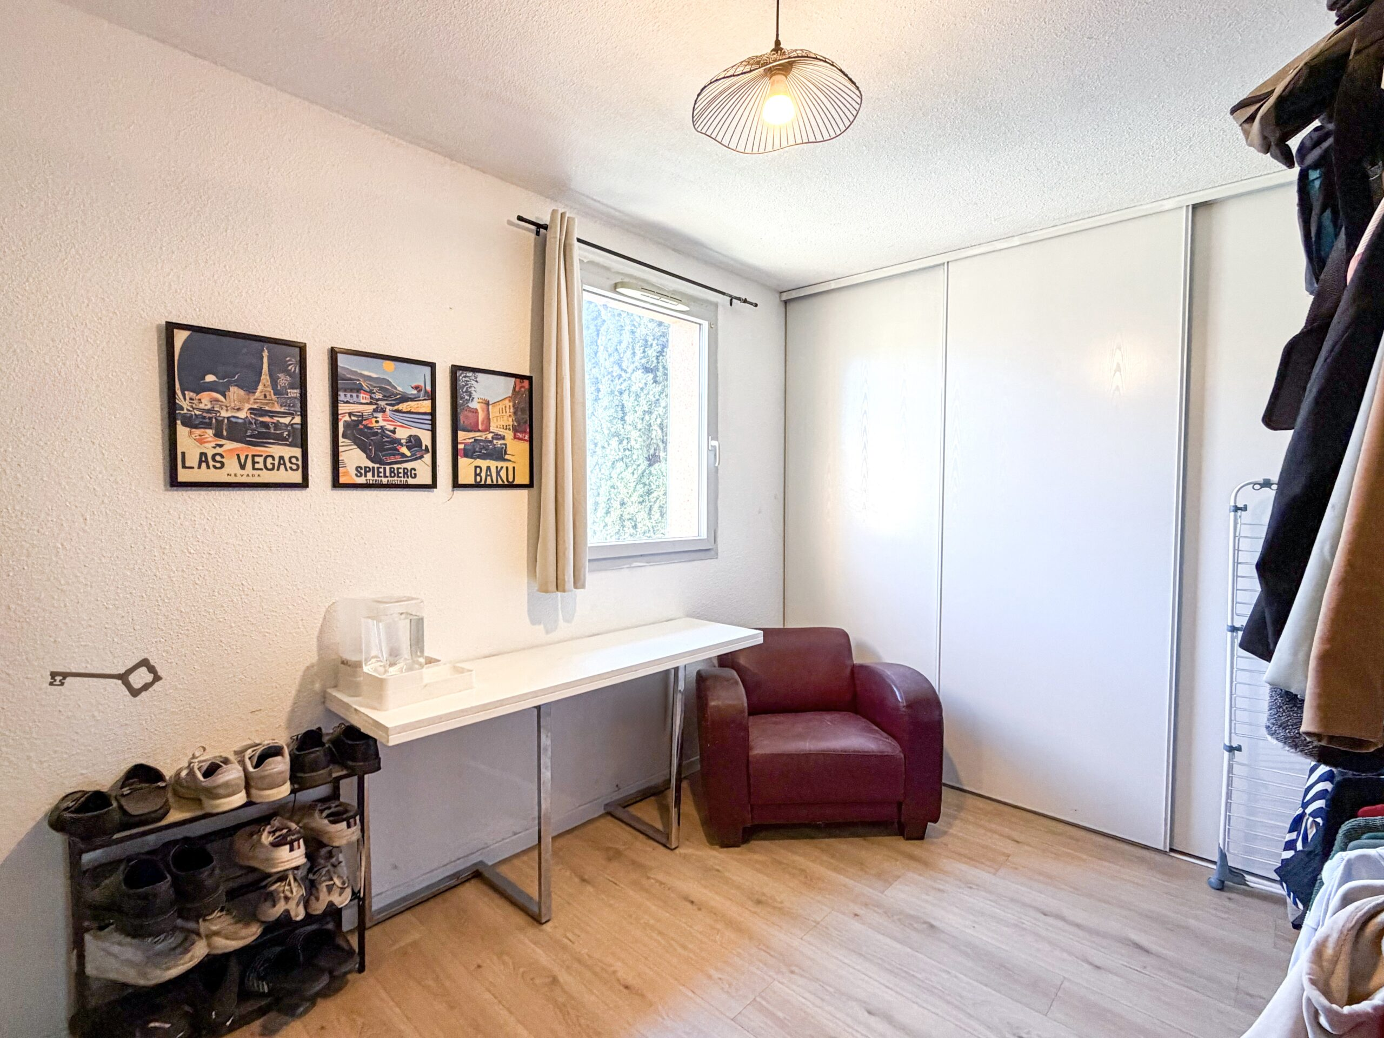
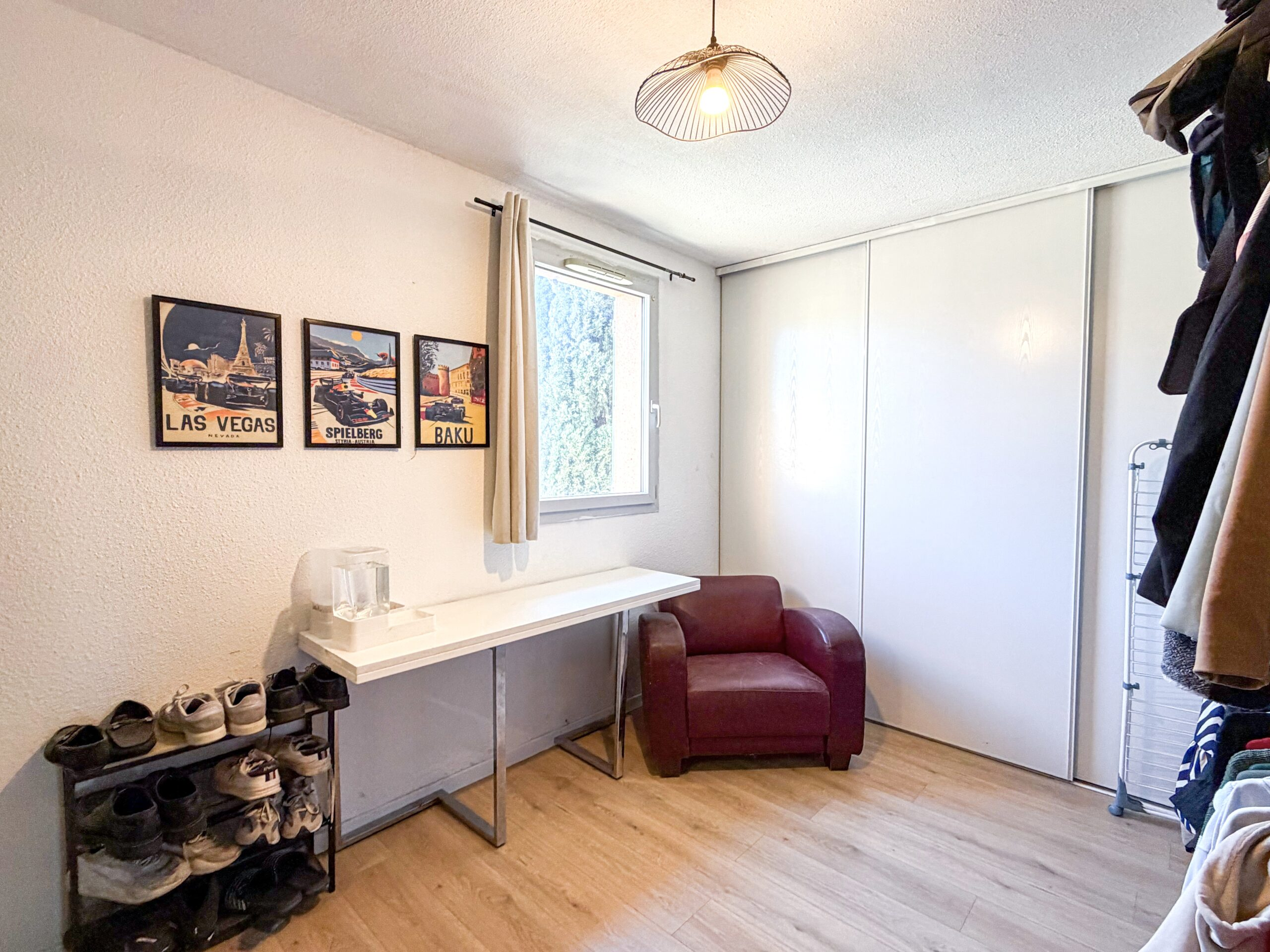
- decorative key [48,656,163,699]
